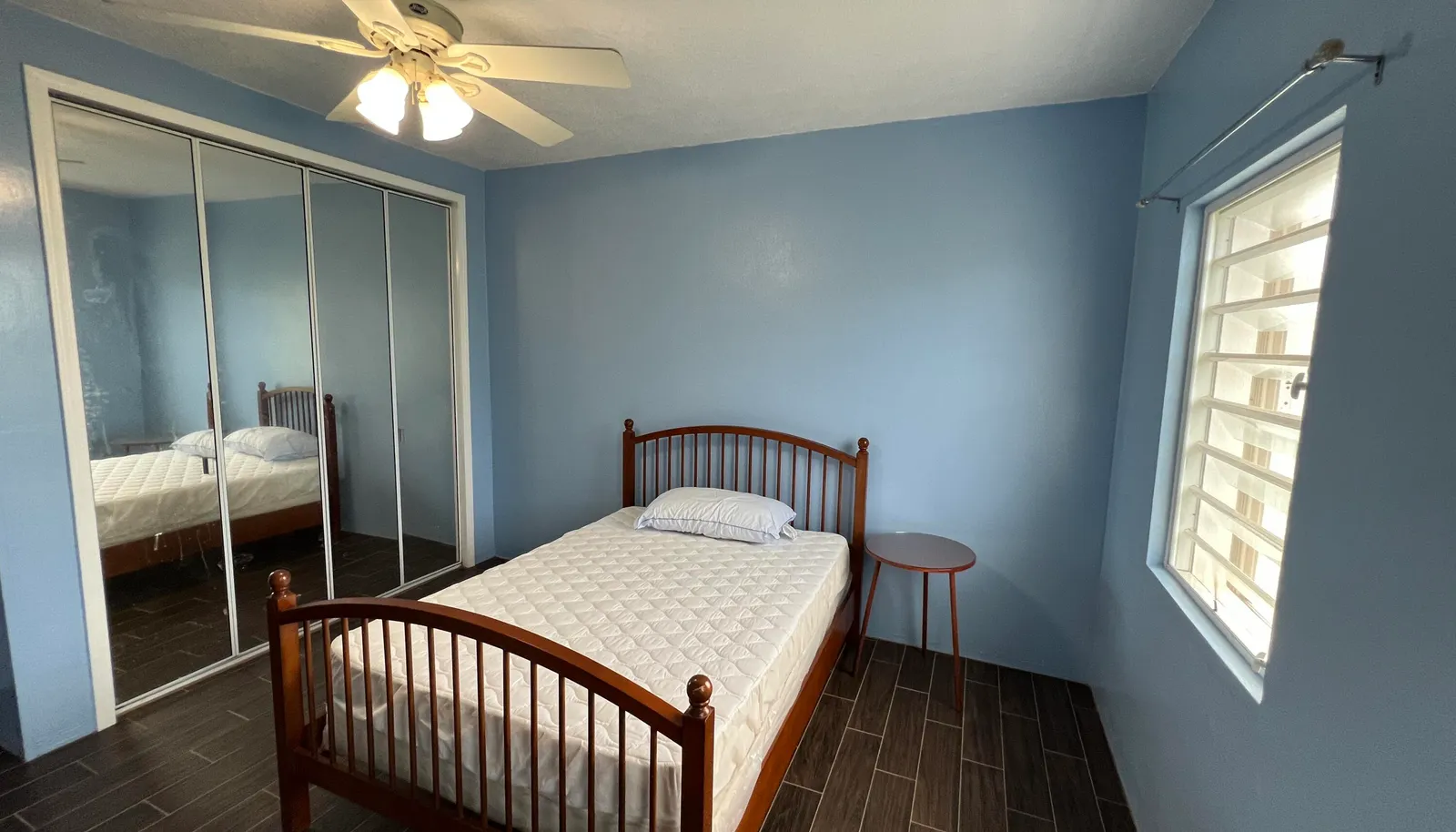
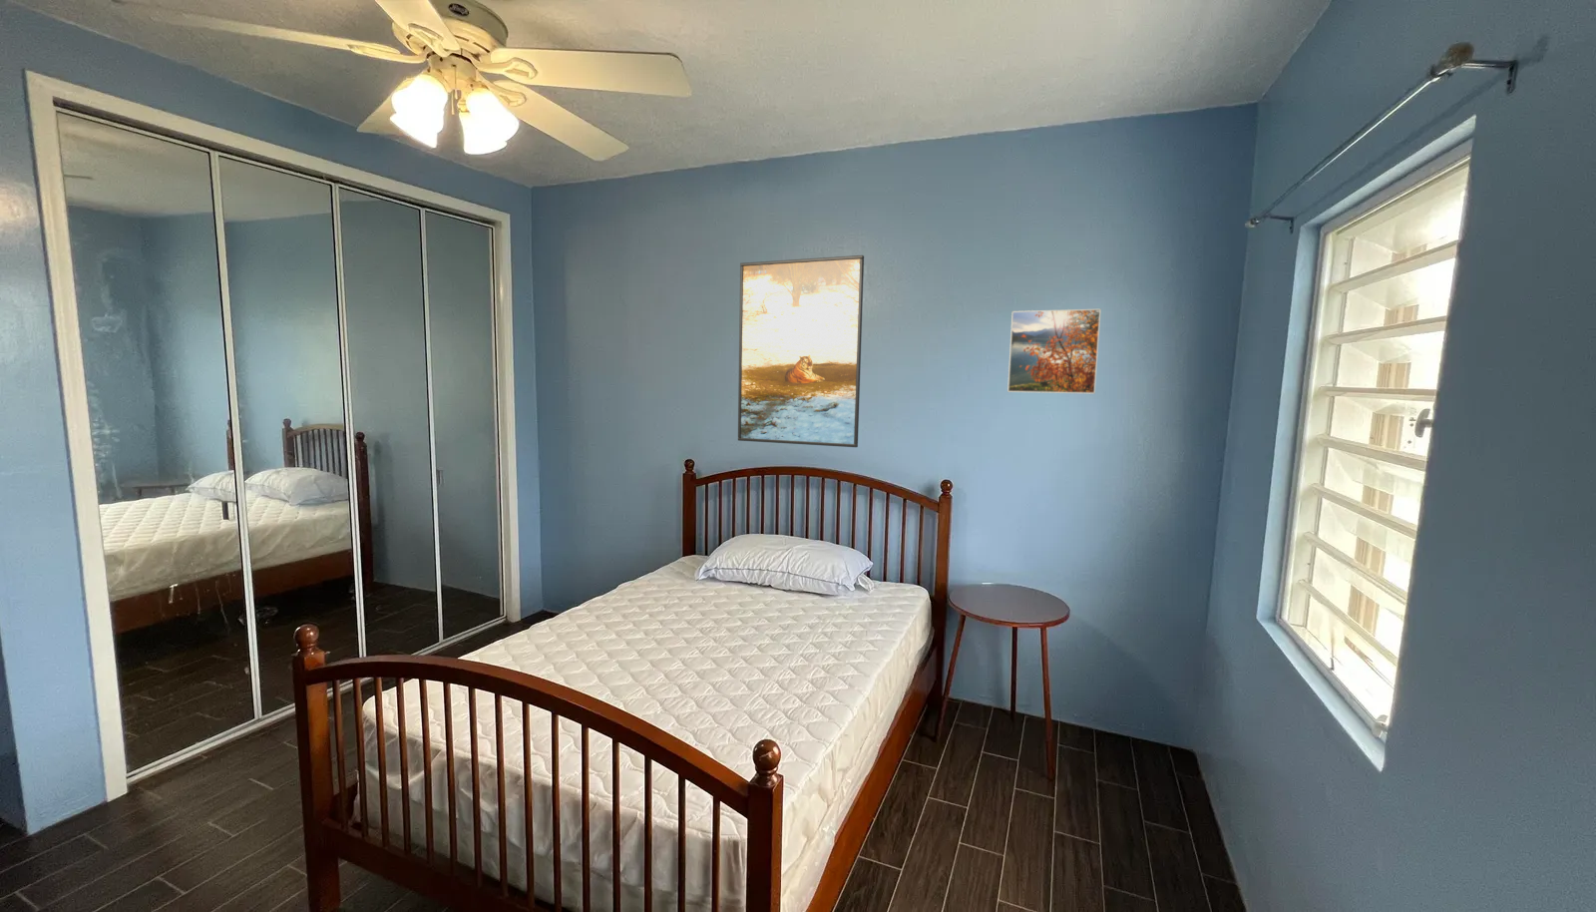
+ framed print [1006,308,1103,395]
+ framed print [737,254,865,448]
